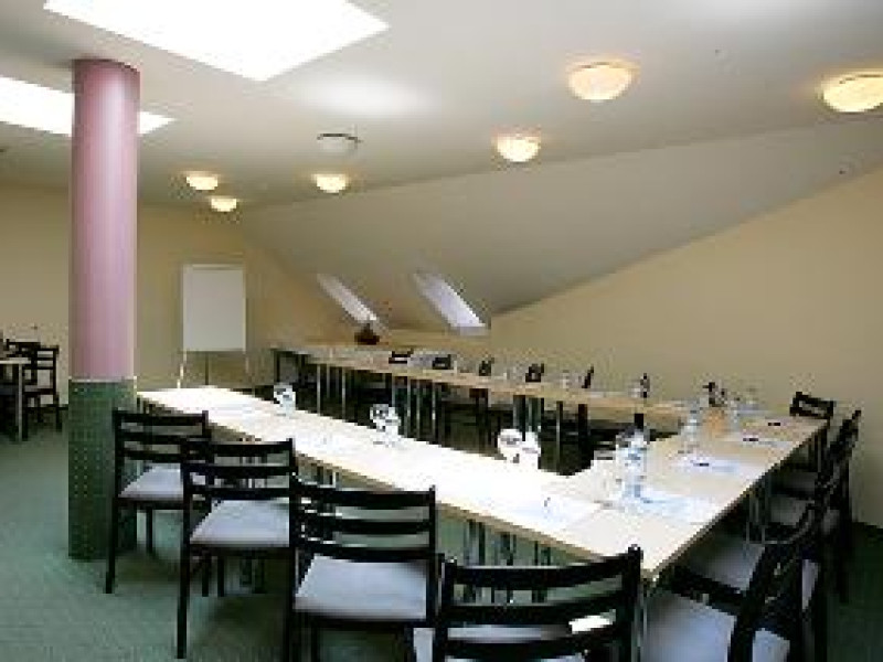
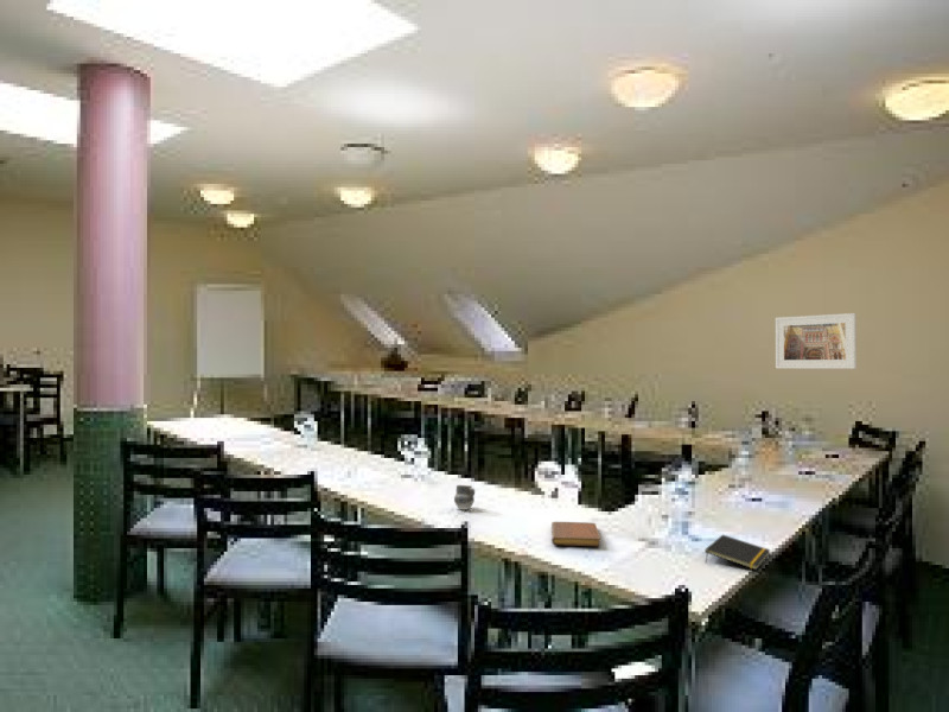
+ notebook [550,521,601,547]
+ notepad [703,534,771,571]
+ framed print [775,312,858,370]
+ cup [453,484,476,510]
